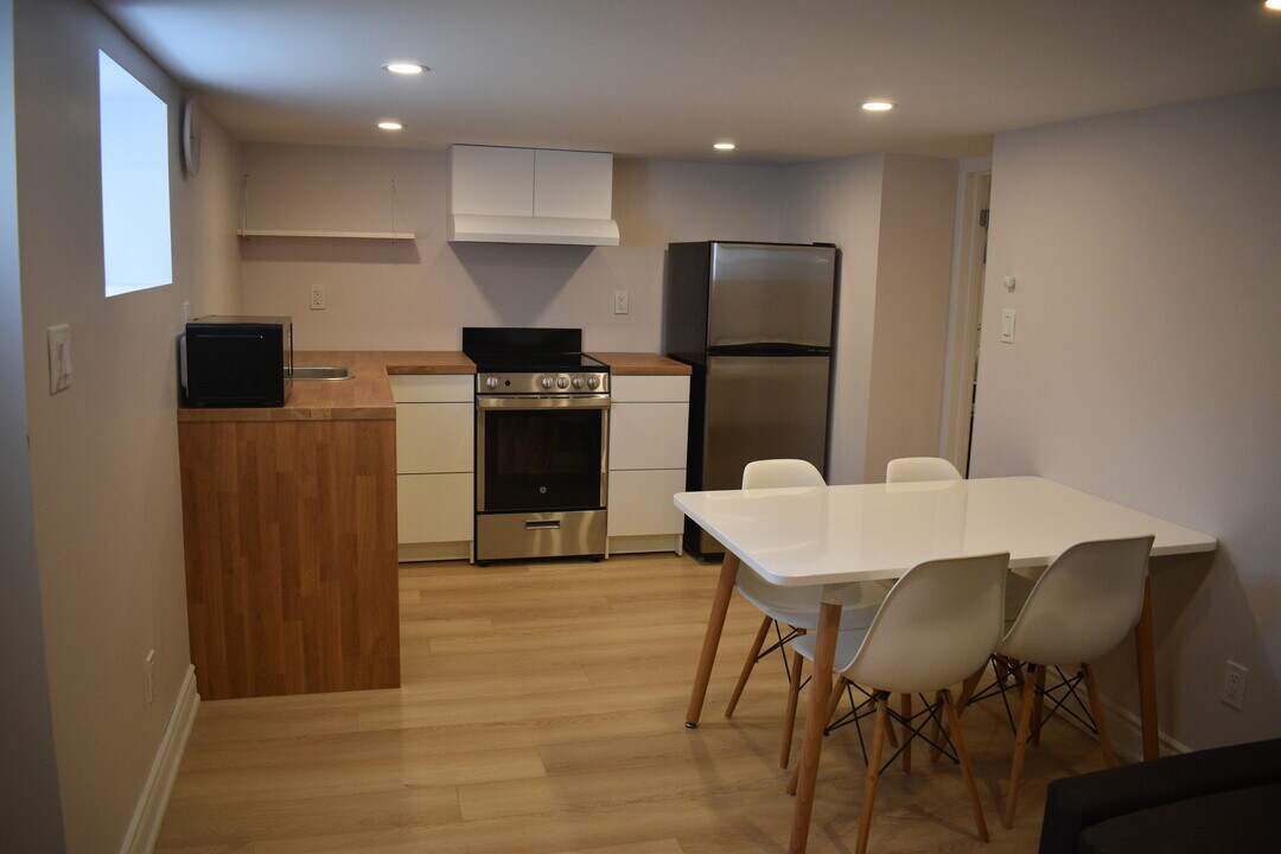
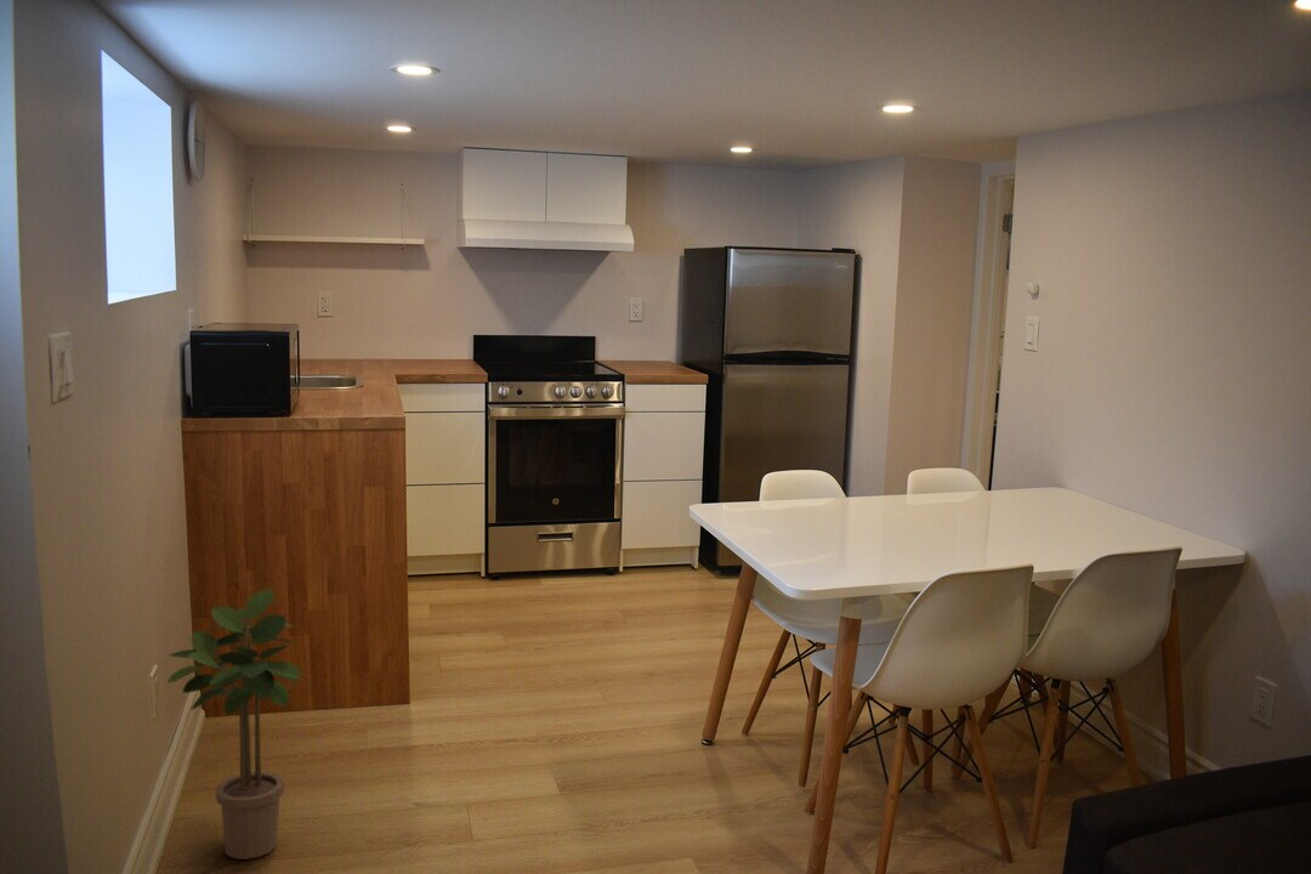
+ potted plant [166,588,302,861]
